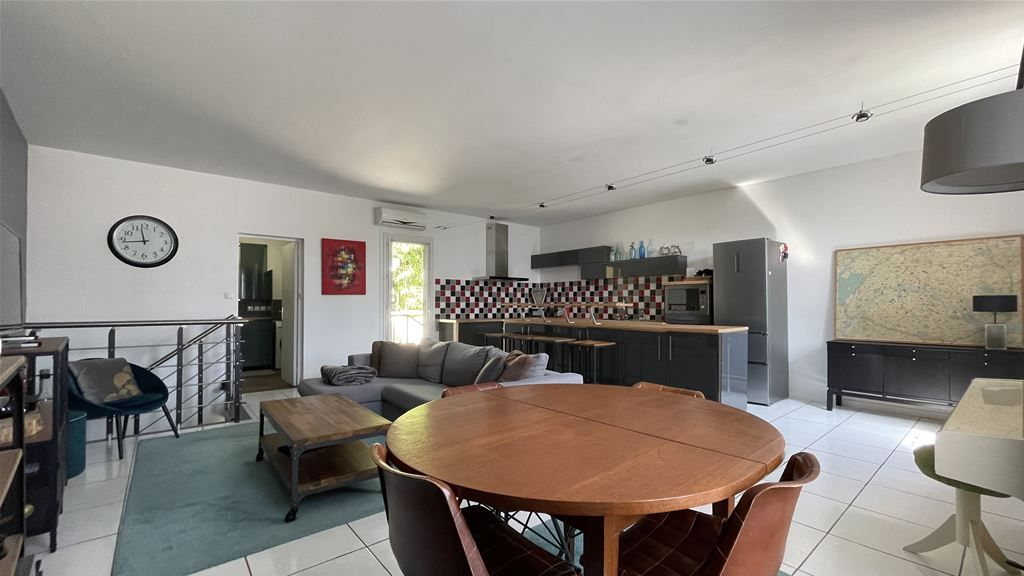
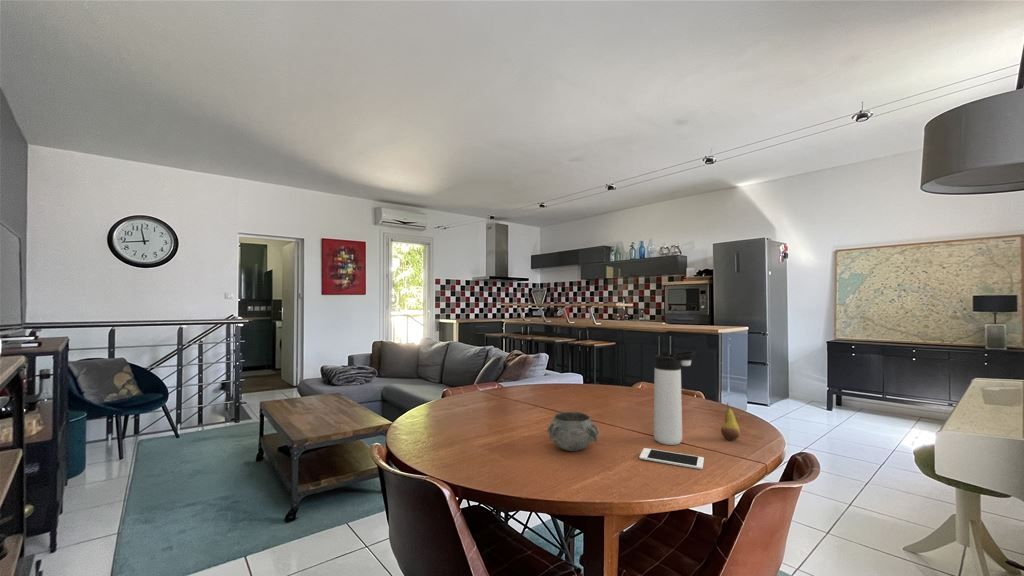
+ decorative bowl [547,411,600,452]
+ fruit [720,402,741,441]
+ thermos bottle [653,350,696,446]
+ cell phone [639,447,705,470]
